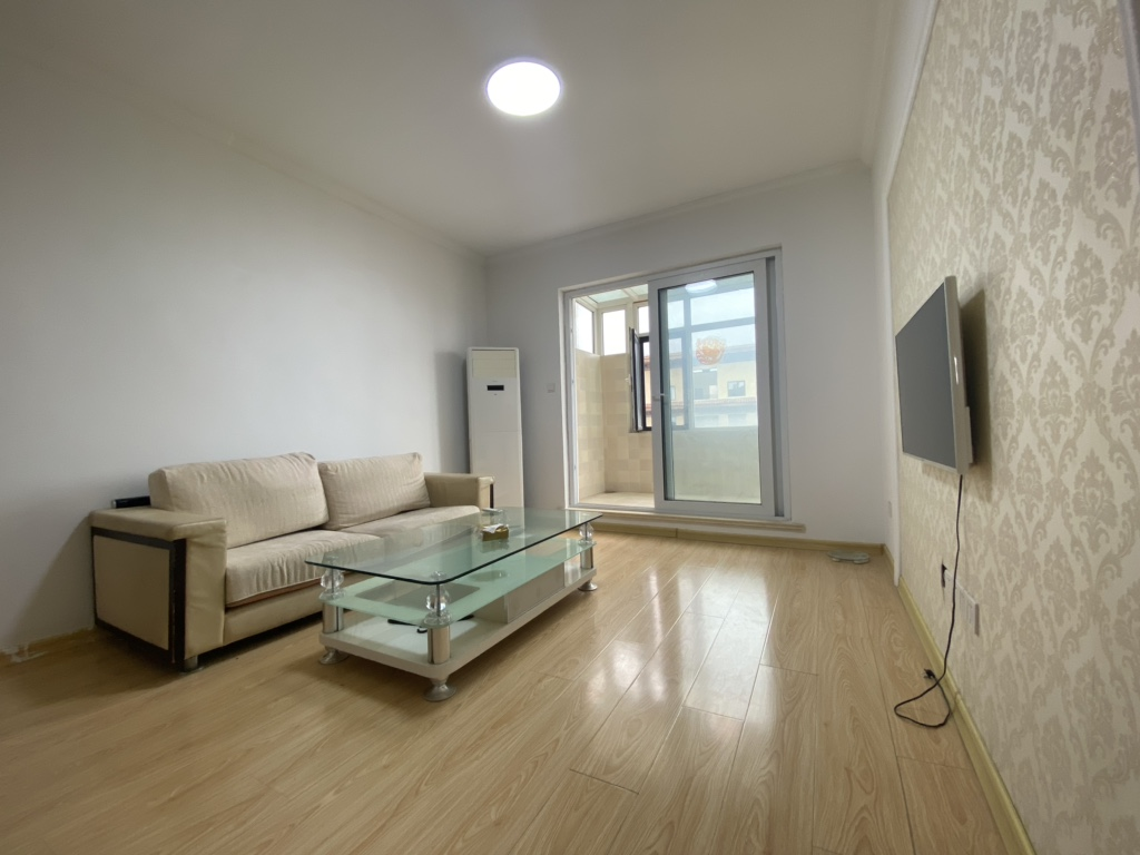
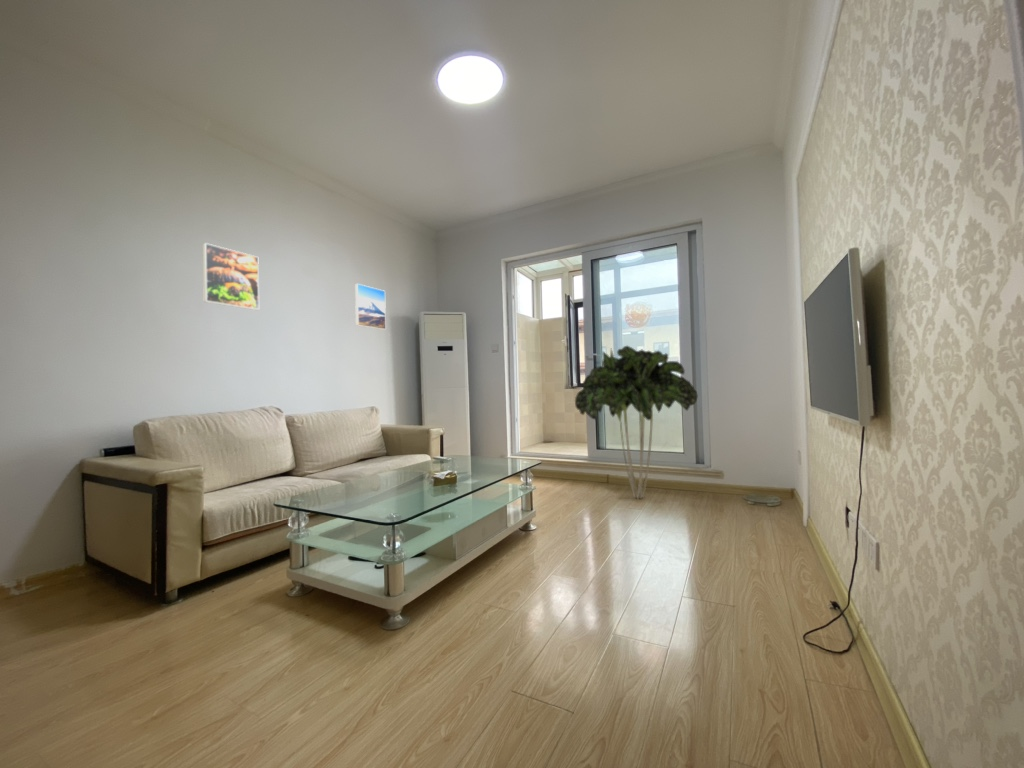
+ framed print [354,283,387,331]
+ indoor plant [574,345,699,500]
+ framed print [202,242,260,311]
